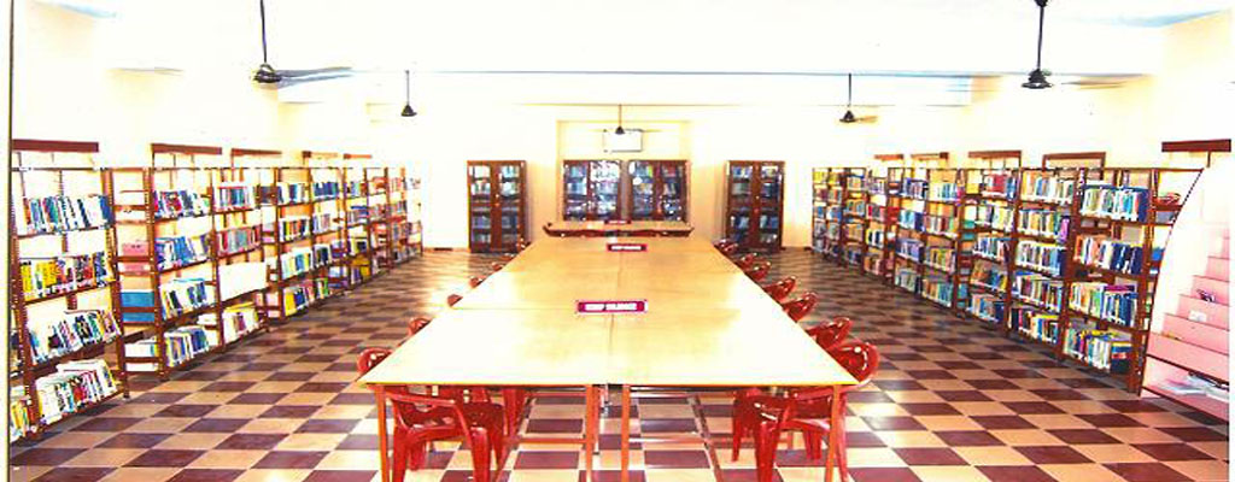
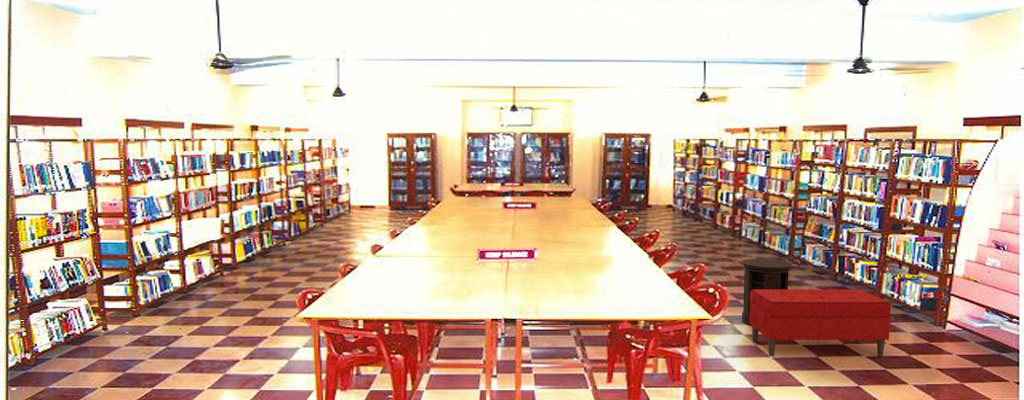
+ bench [749,288,892,357]
+ side table [741,258,793,327]
